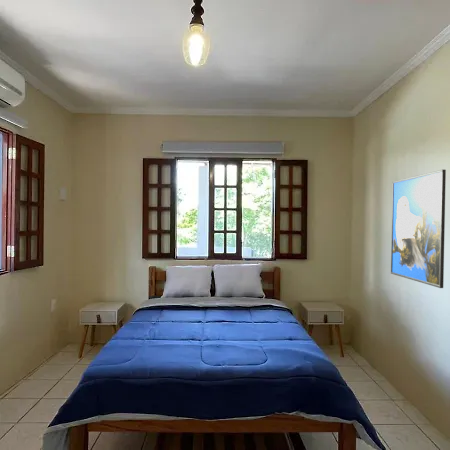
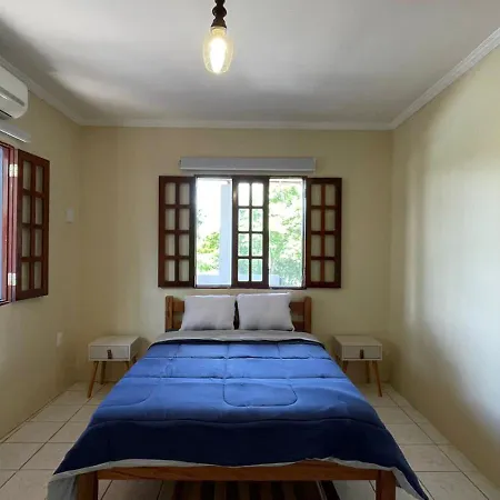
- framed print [390,169,447,289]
